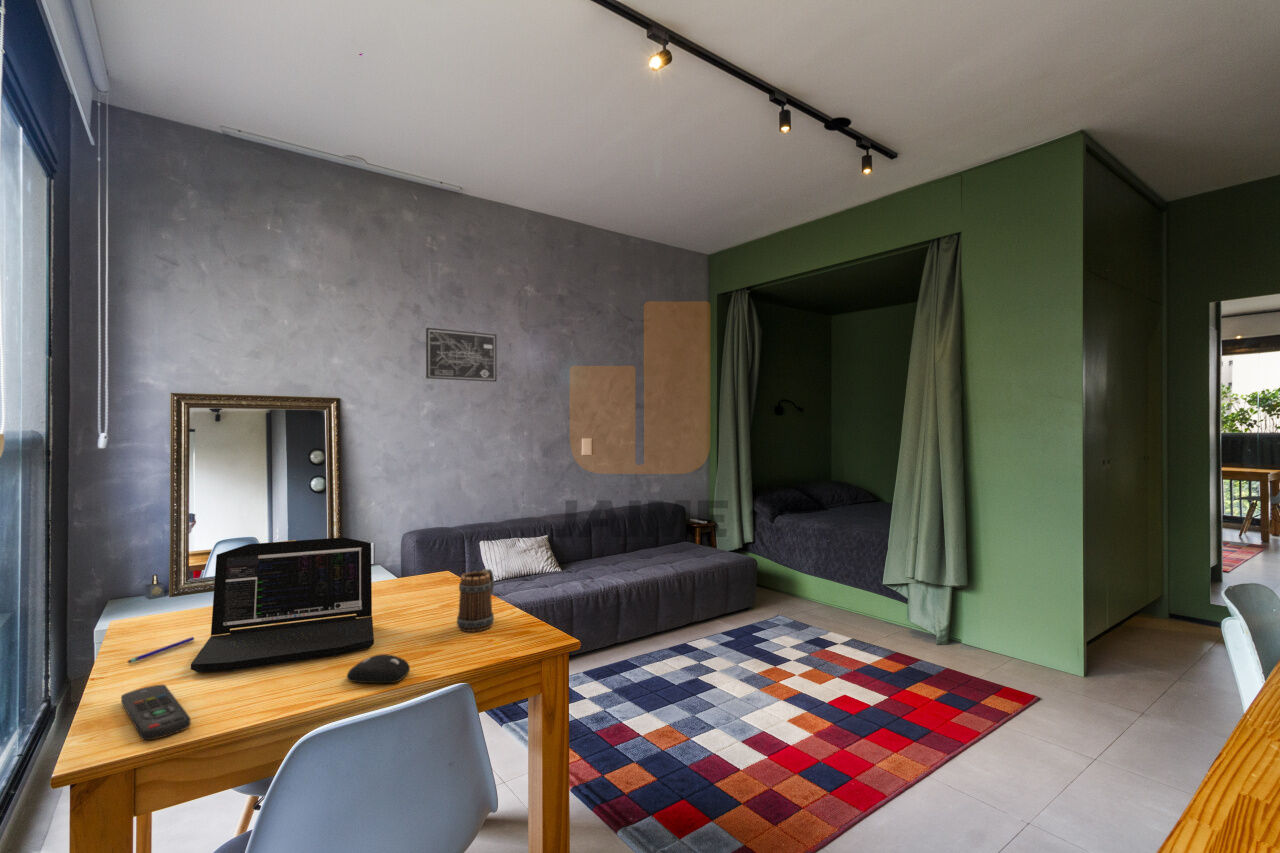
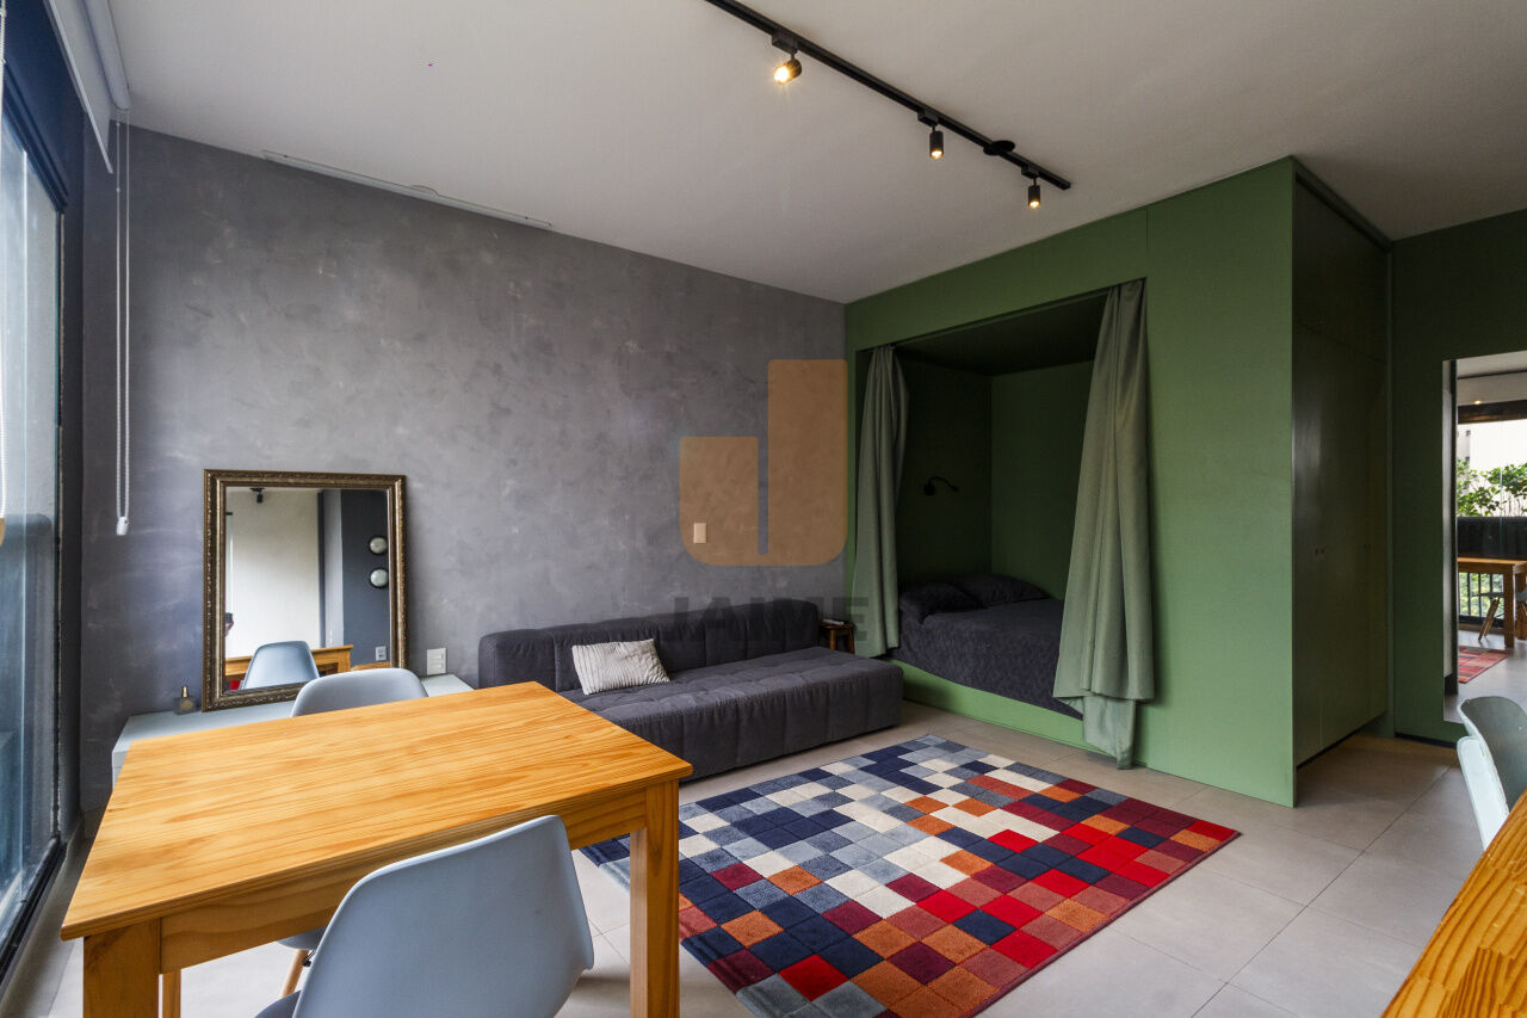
- wall art [425,327,498,383]
- remote control [120,684,192,741]
- computer mouse [346,653,411,684]
- laptop [190,536,375,673]
- pen [127,636,195,664]
- mug [456,568,495,633]
